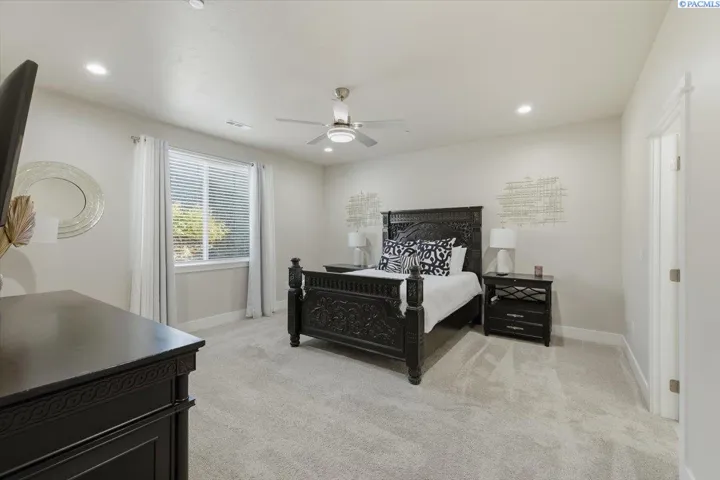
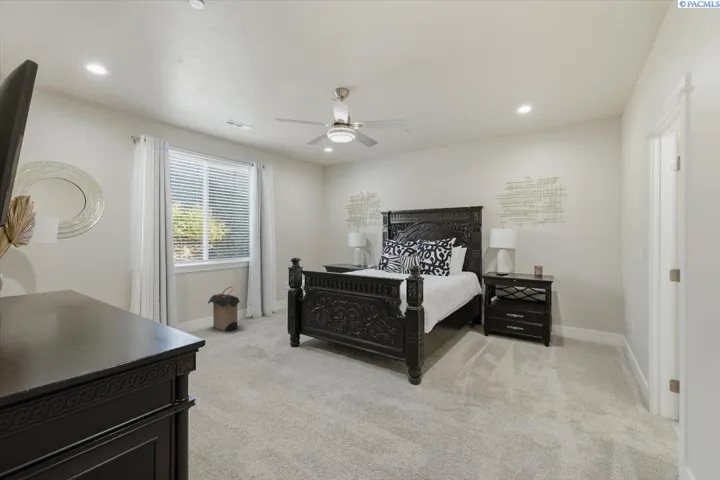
+ laundry hamper [207,285,241,332]
